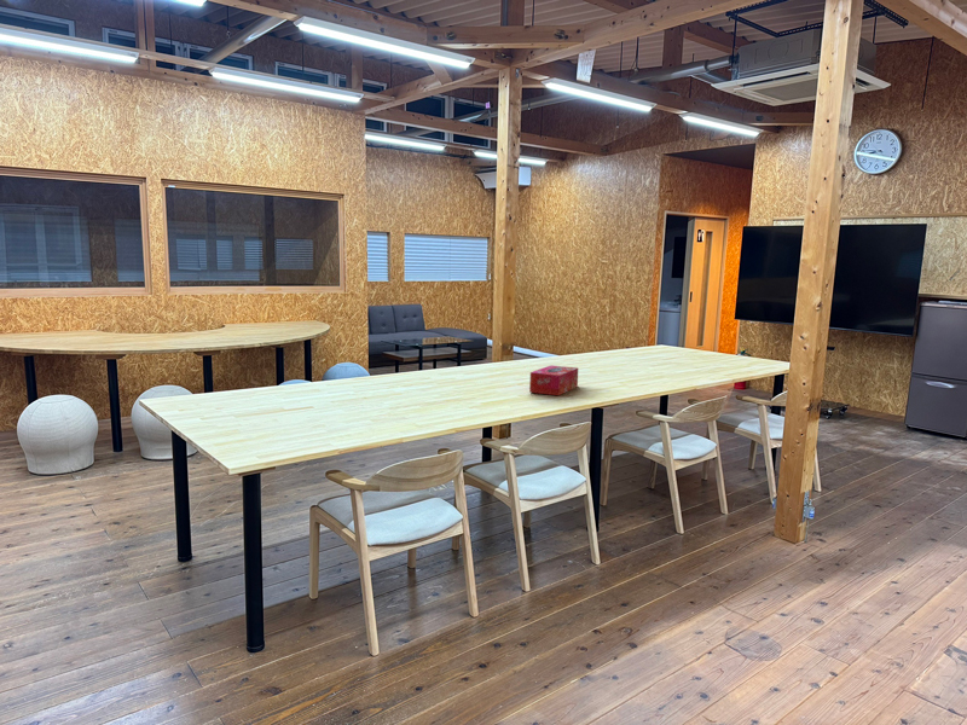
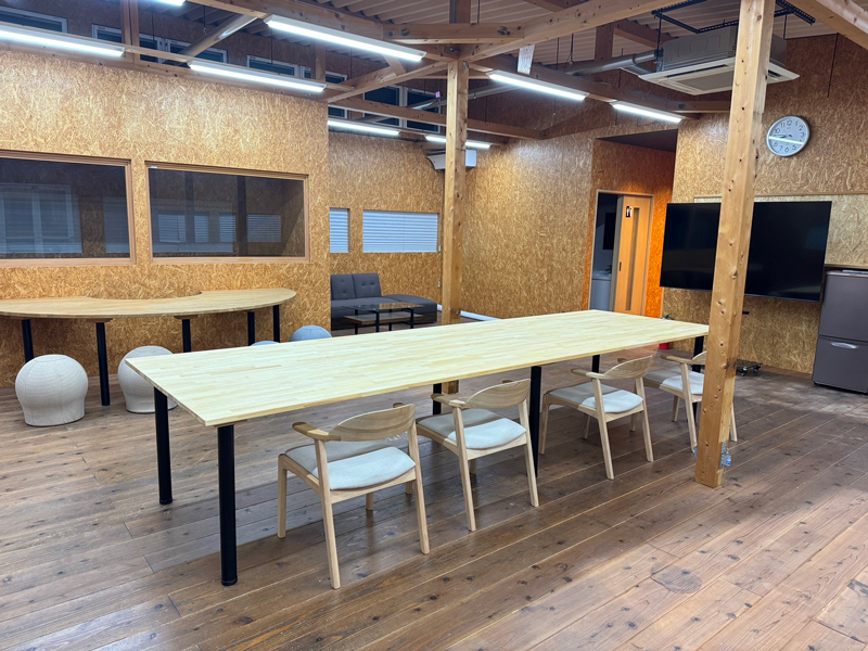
- tissue box [528,364,579,396]
